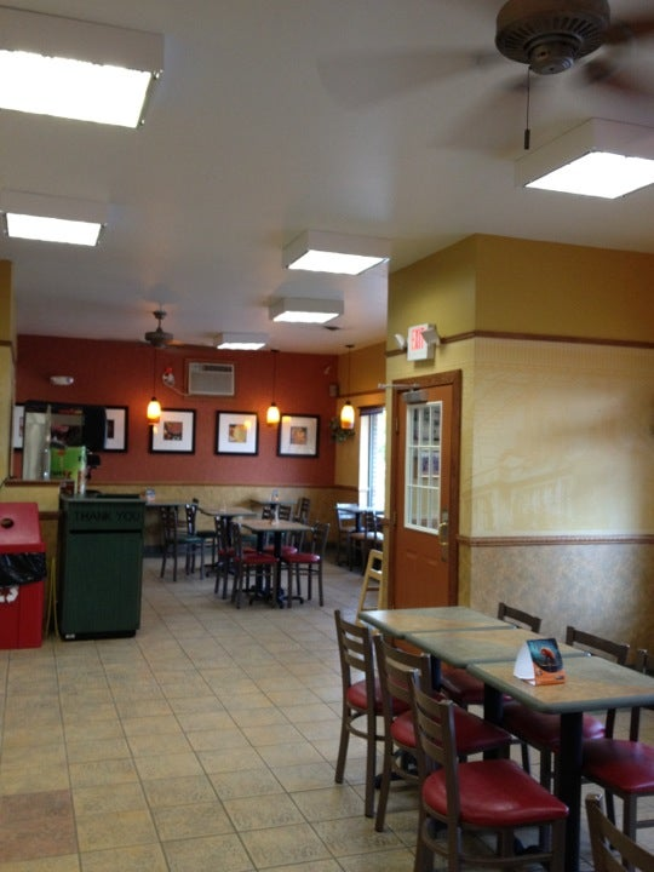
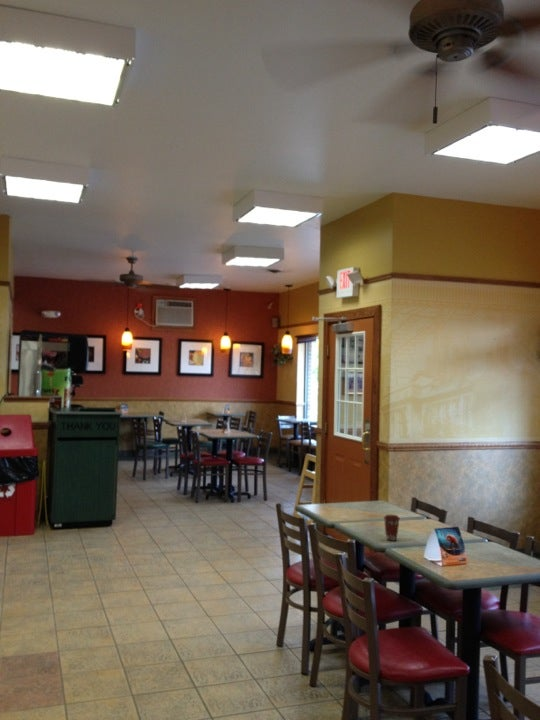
+ coffee cup [383,514,401,542]
